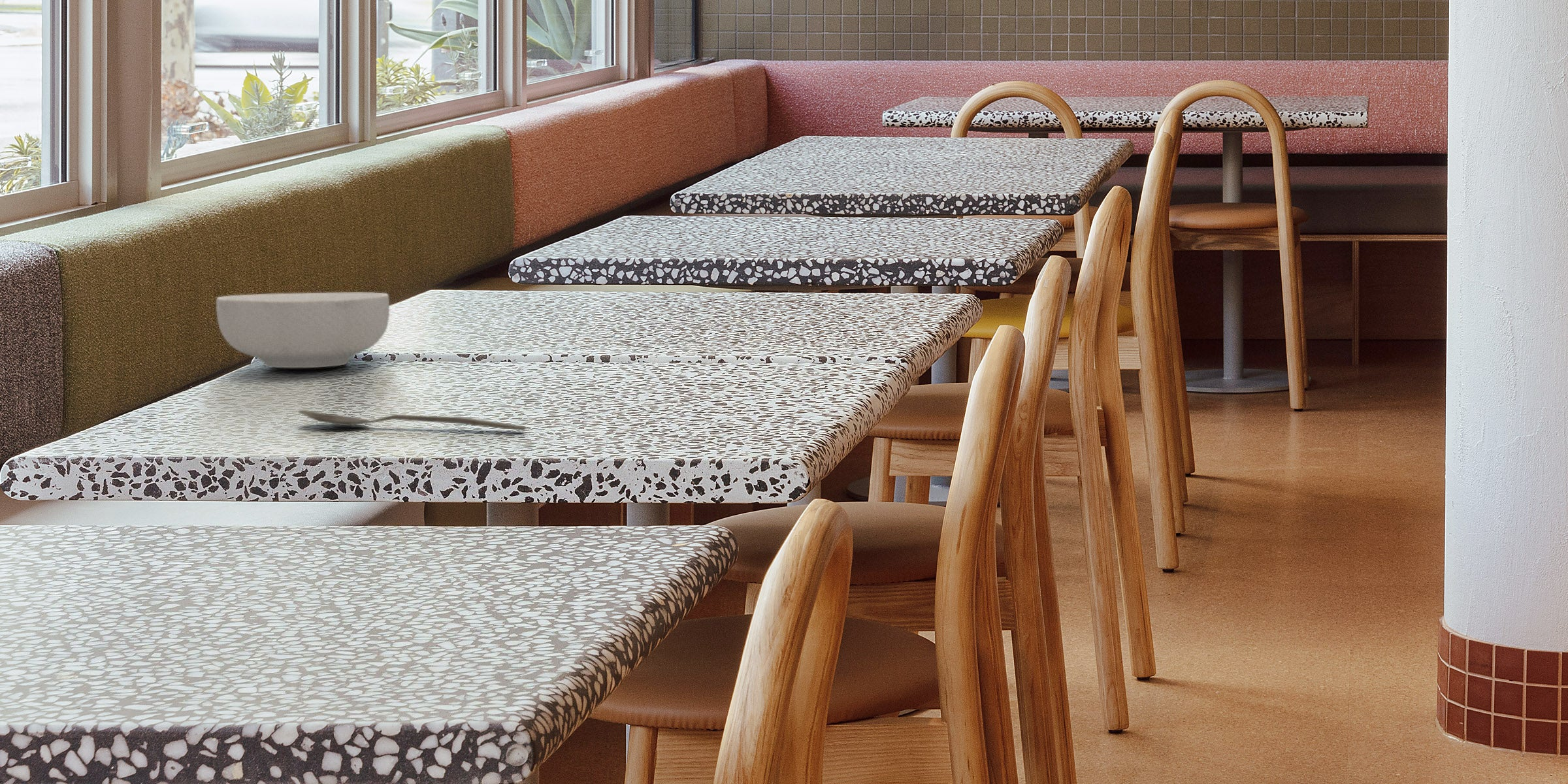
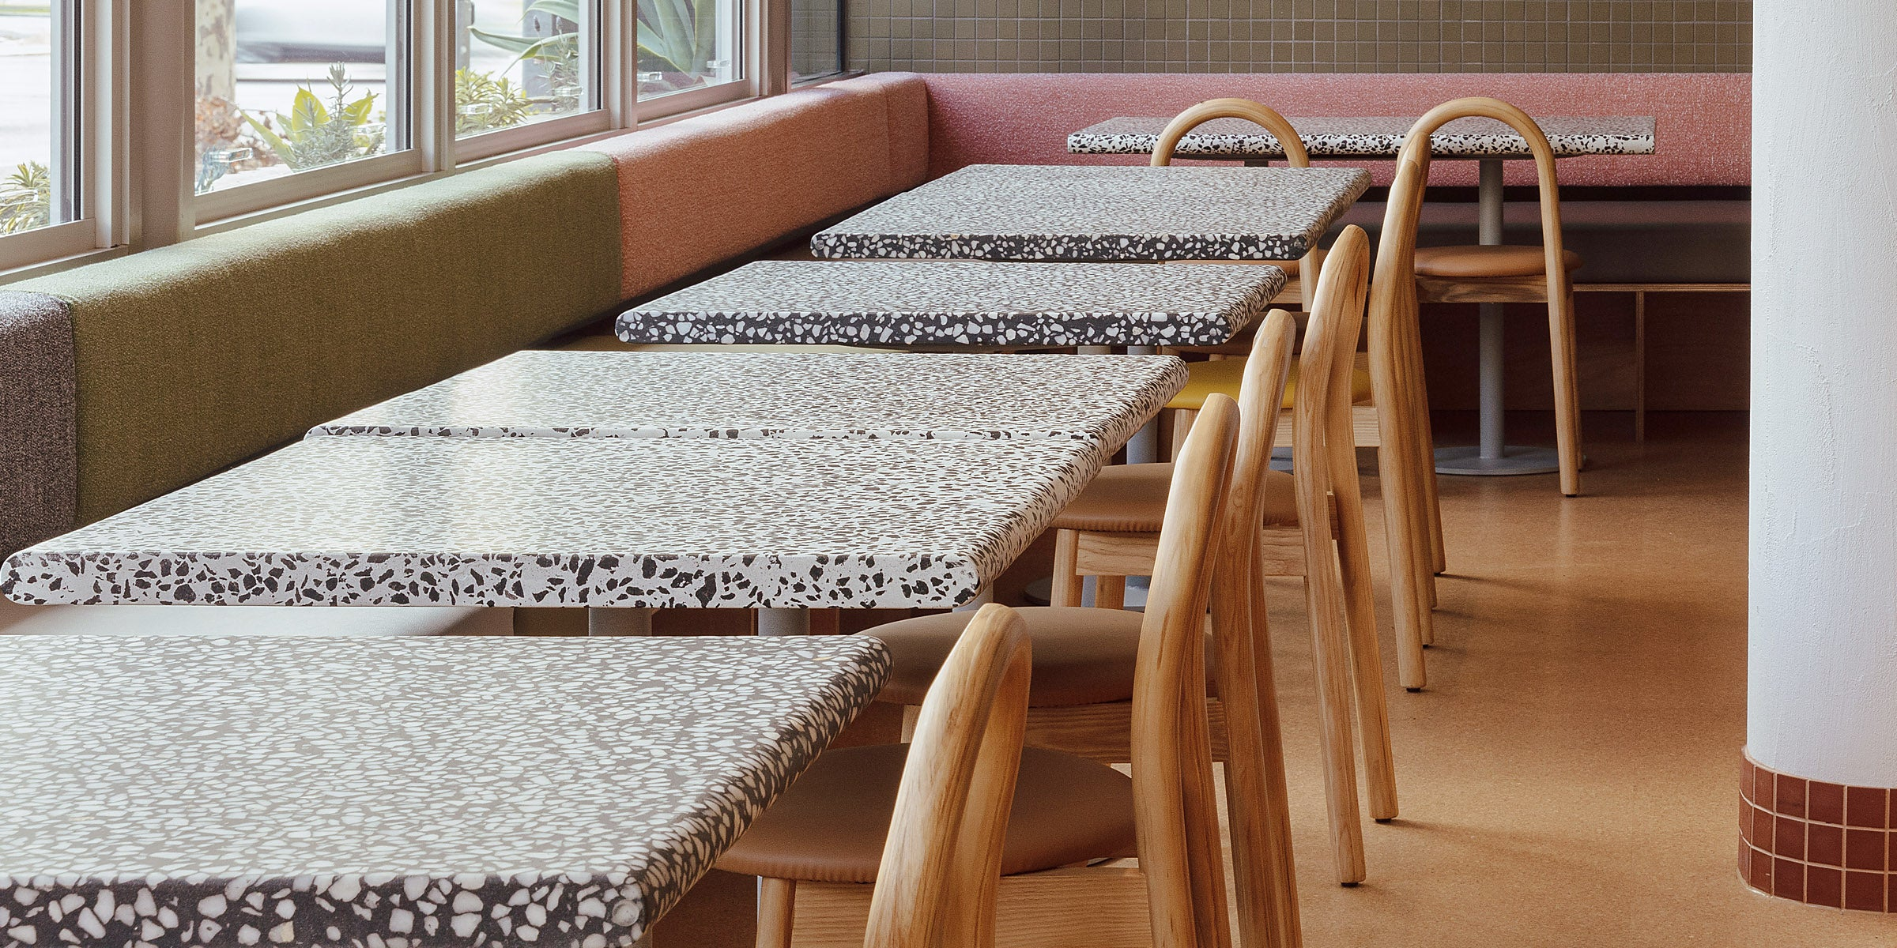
- cereal bowl [216,291,390,368]
- spoon [298,409,527,431]
